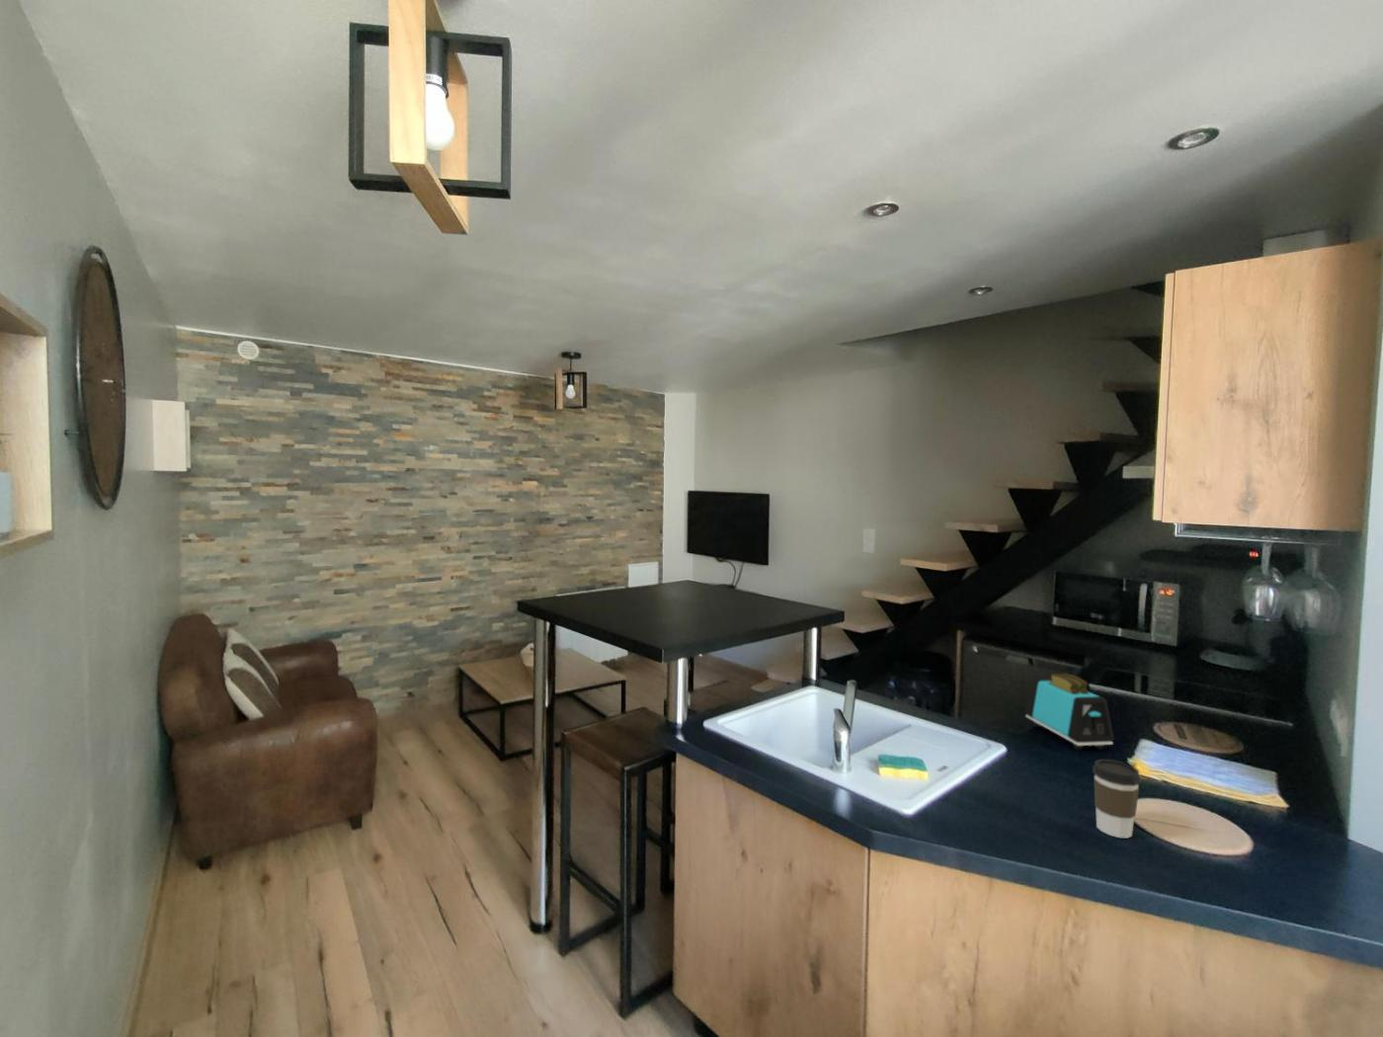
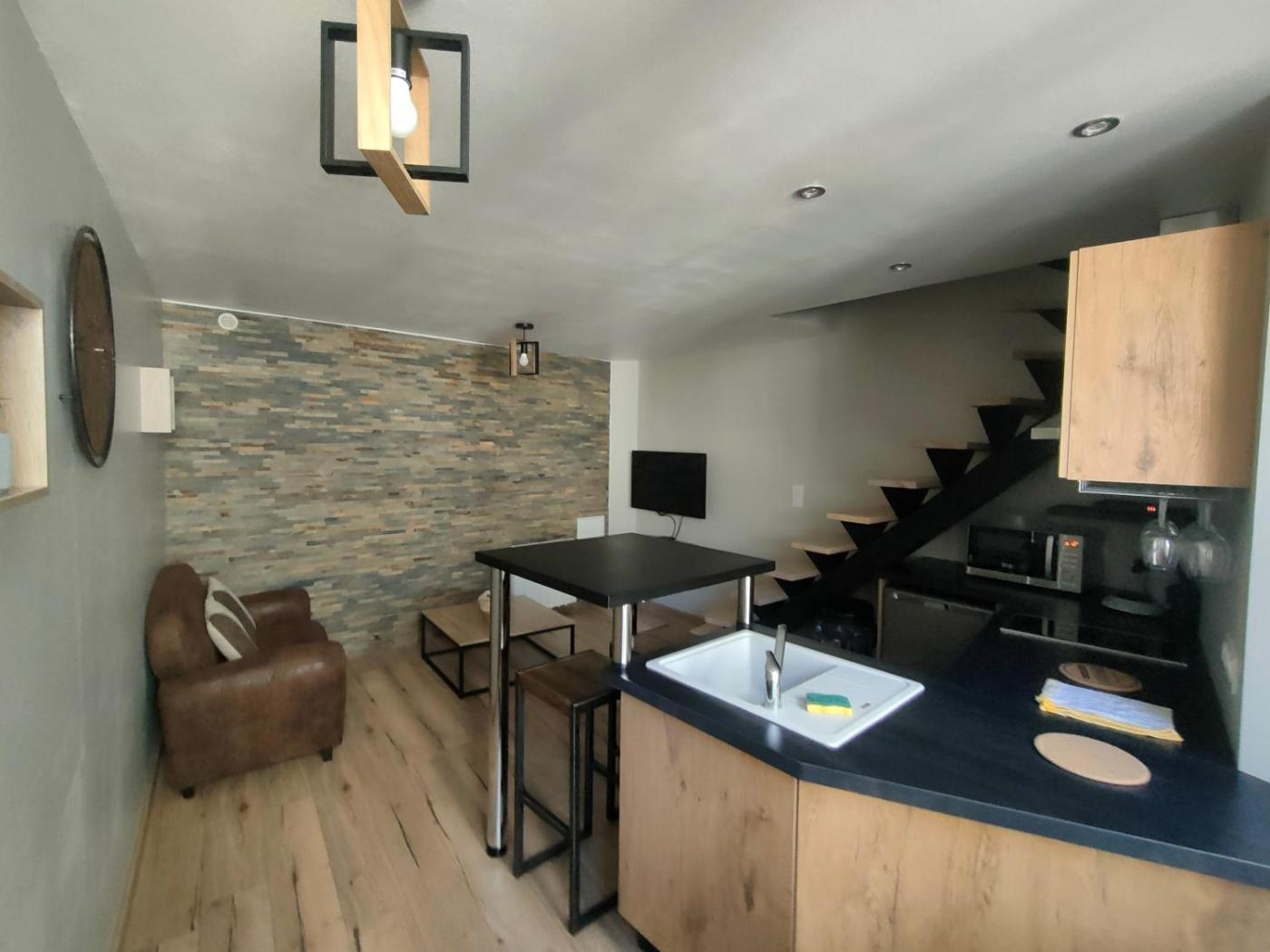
- coffee cup [1091,758,1142,840]
- toaster [1025,672,1114,752]
